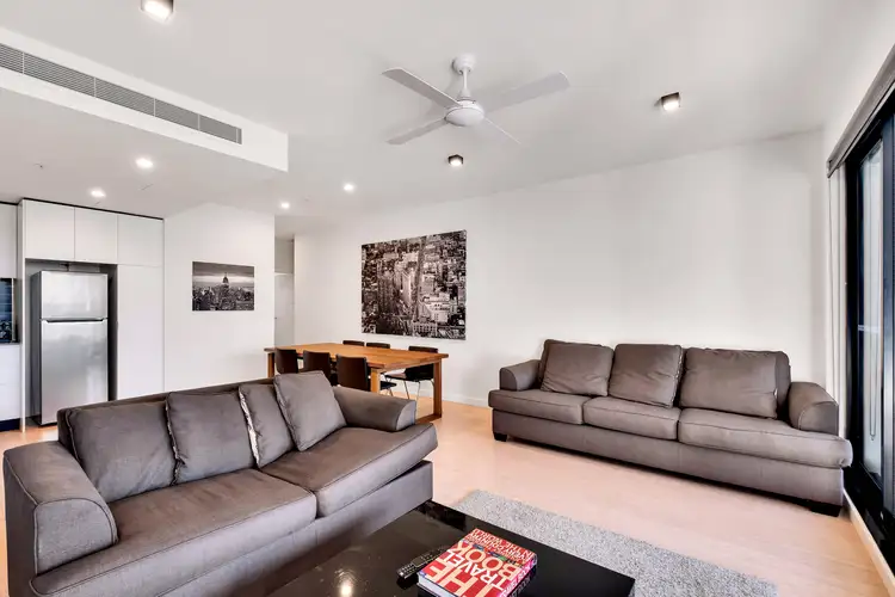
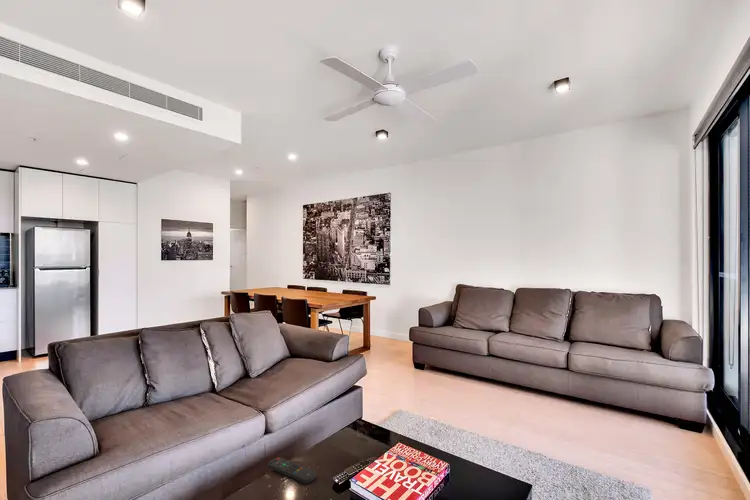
+ remote control [267,456,317,485]
